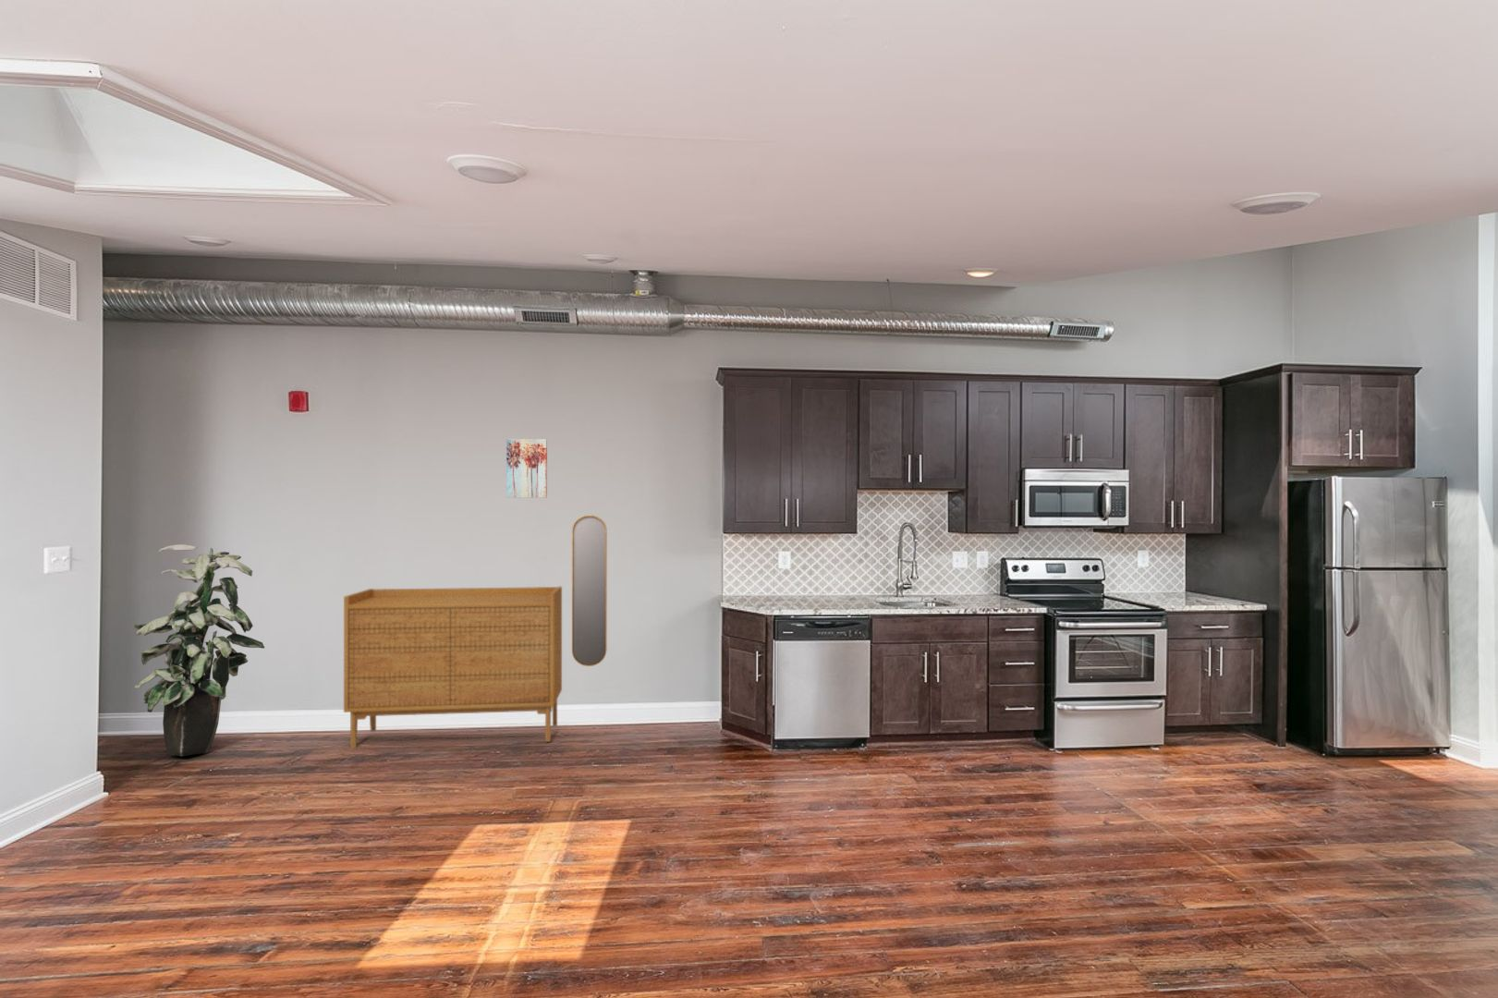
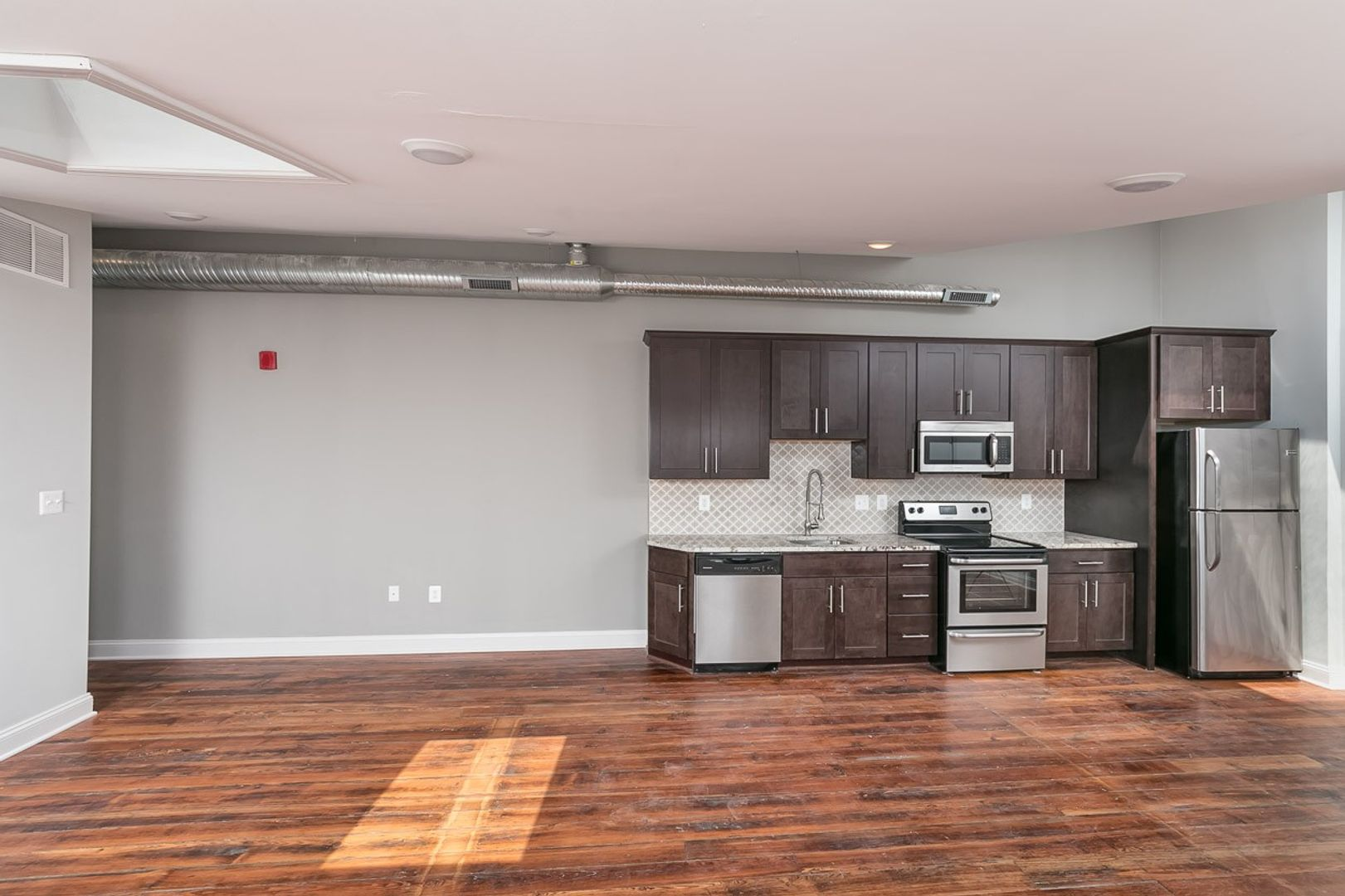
- home mirror [571,513,608,667]
- indoor plant [131,544,265,756]
- wall art [506,438,548,499]
- sideboard [343,586,562,750]
